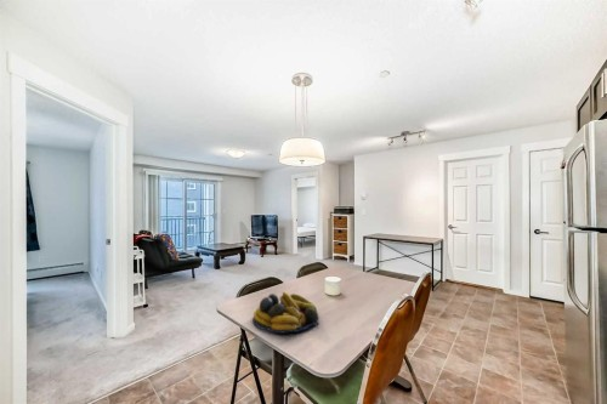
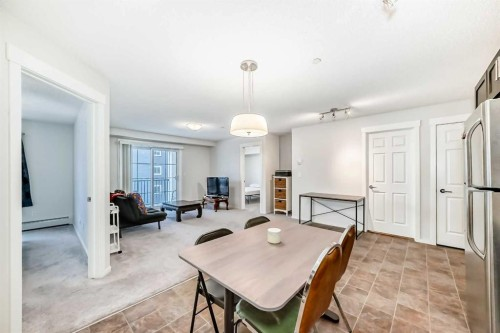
- fruit bowl [251,290,319,335]
